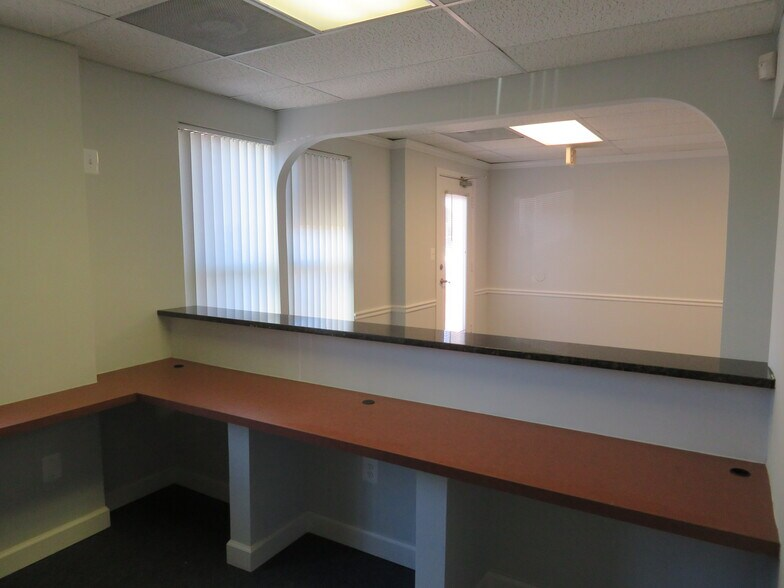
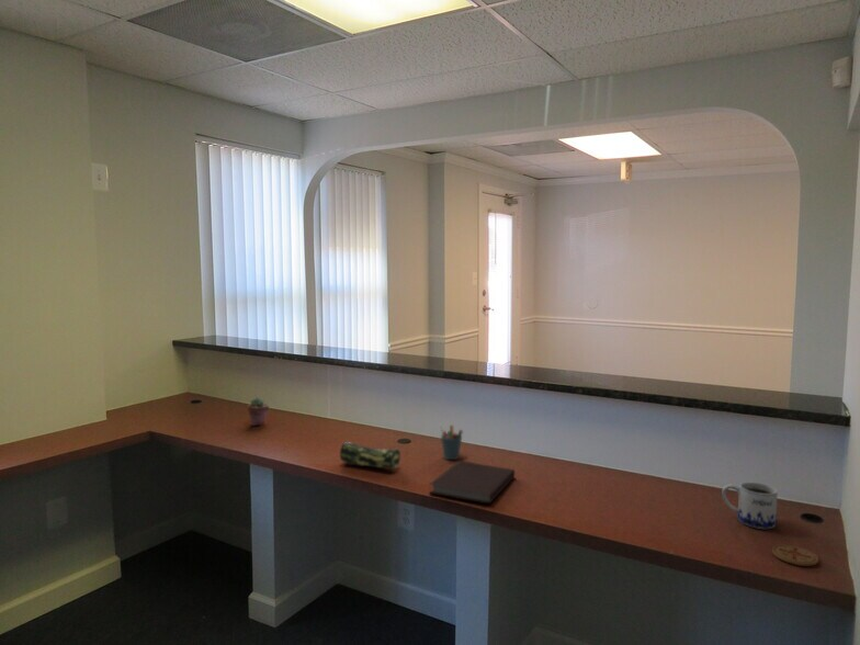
+ pen holder [439,423,464,461]
+ pencil case [339,441,401,469]
+ coaster [771,544,819,567]
+ mug [721,482,779,530]
+ notebook [428,460,516,505]
+ potted succulent [247,397,270,427]
